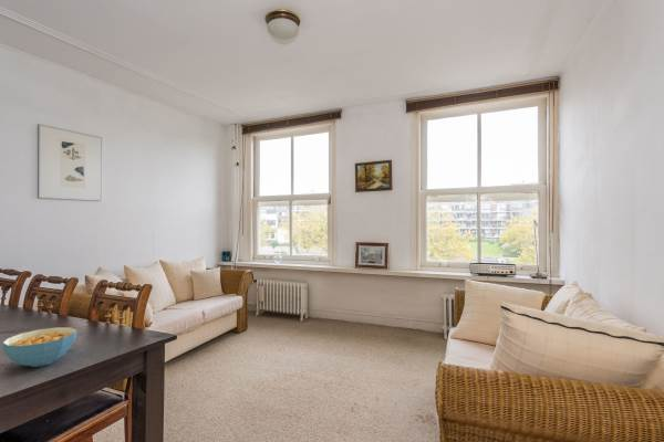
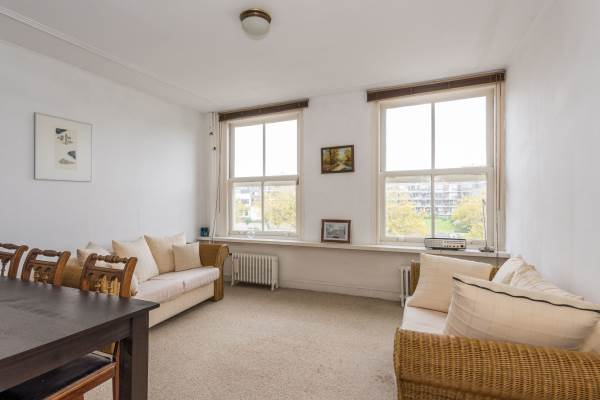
- cereal bowl [1,326,79,368]
